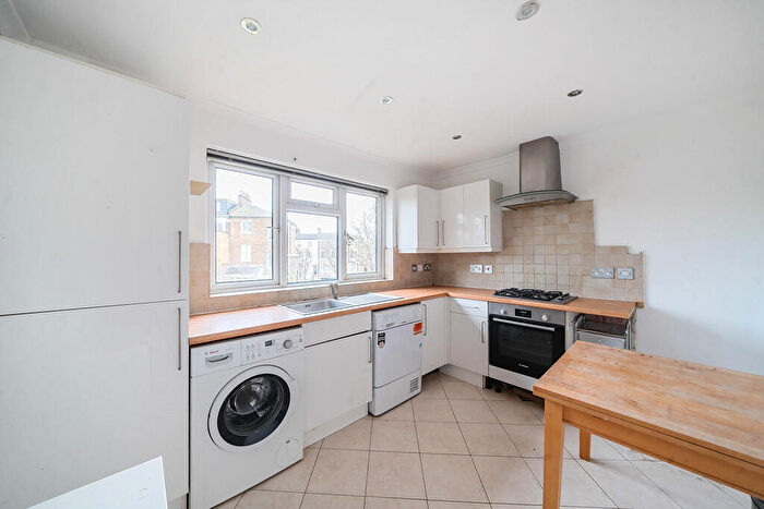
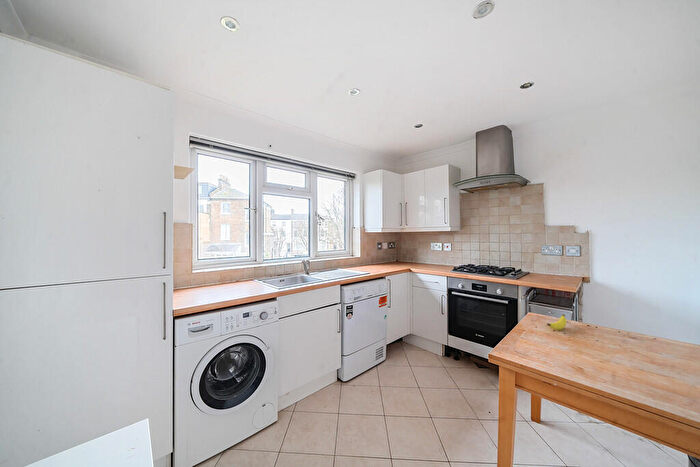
+ banana [546,313,567,331]
